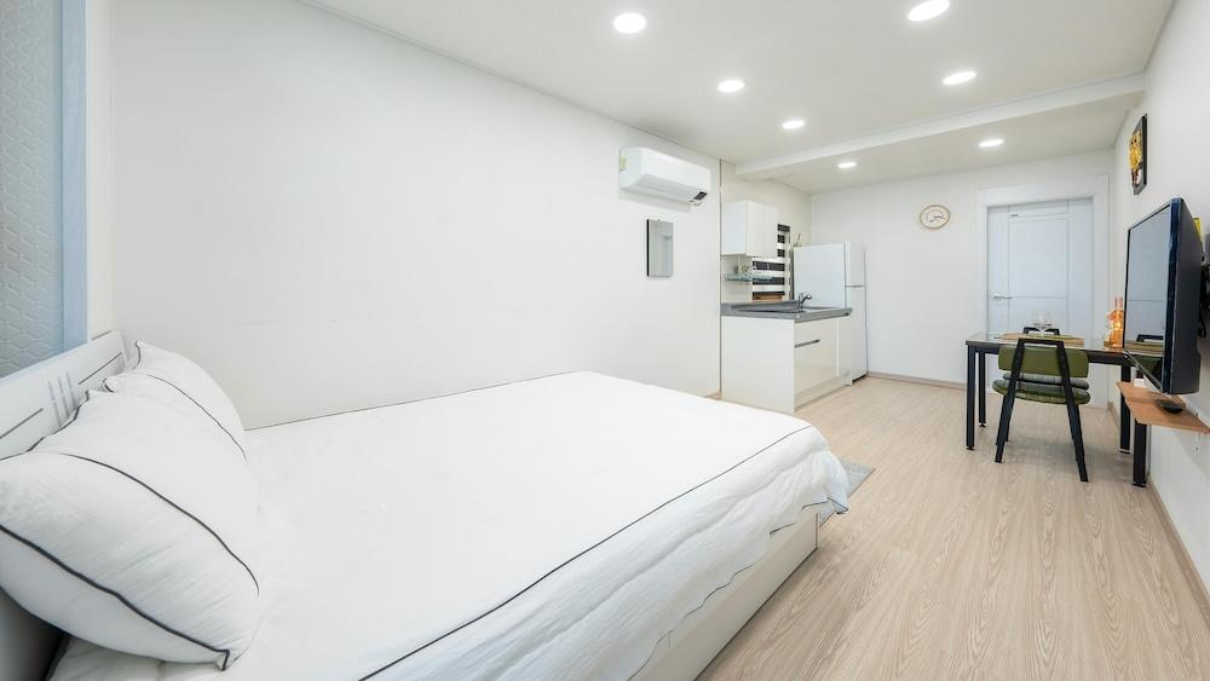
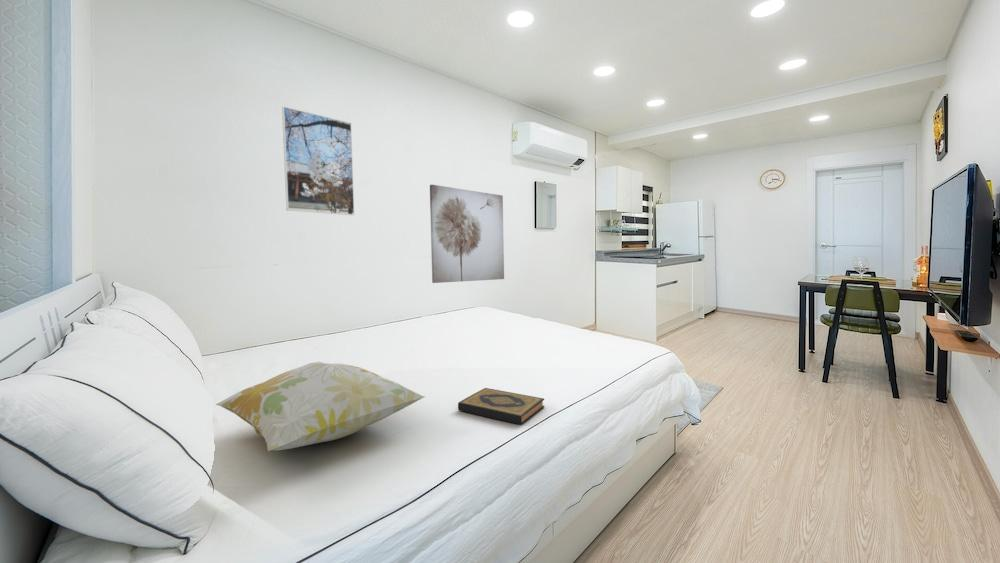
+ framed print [281,105,355,216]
+ wall art [429,184,505,284]
+ hardback book [457,387,545,426]
+ decorative pillow [215,361,426,452]
